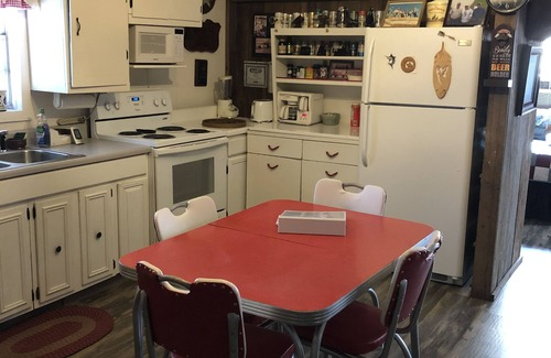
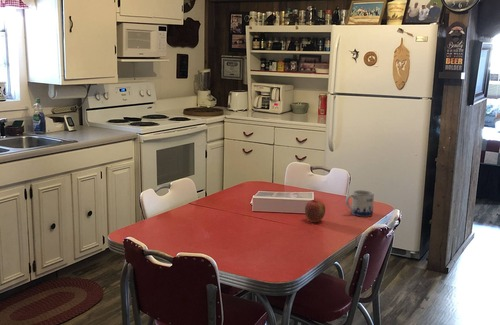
+ apple [304,199,326,223]
+ mug [345,189,375,217]
